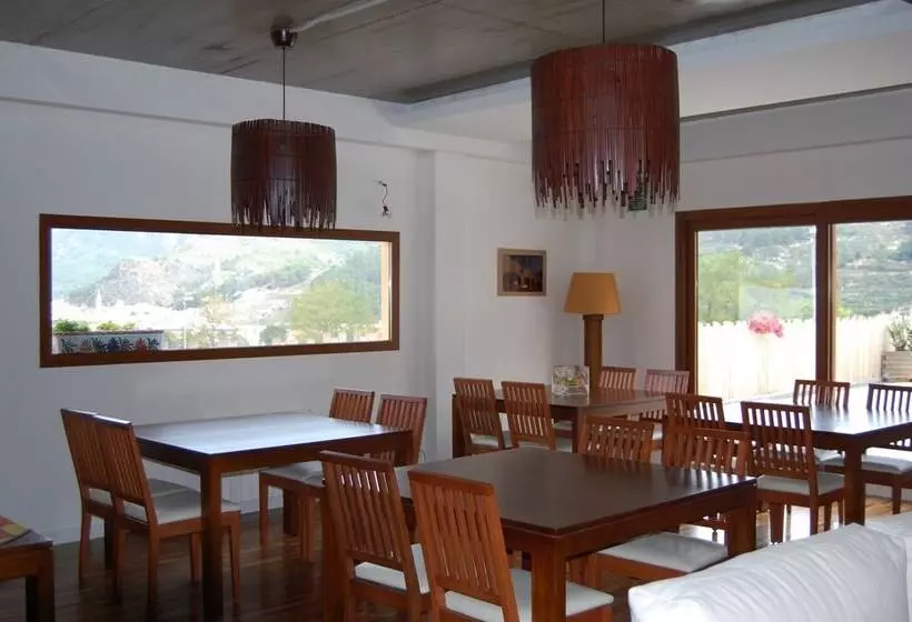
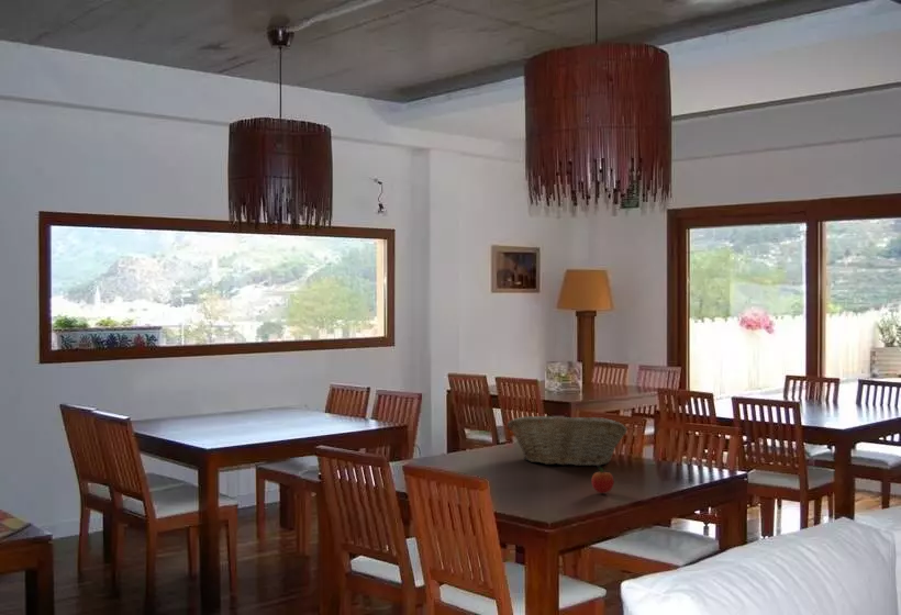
+ fruit basket [507,415,627,467]
+ fruit [590,465,615,494]
